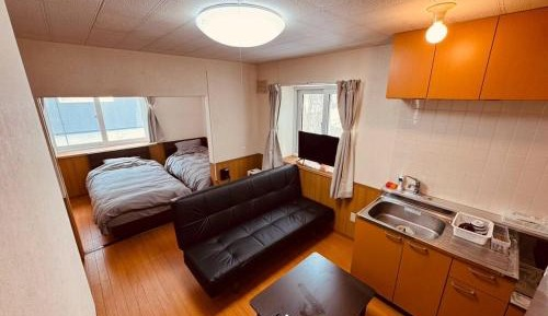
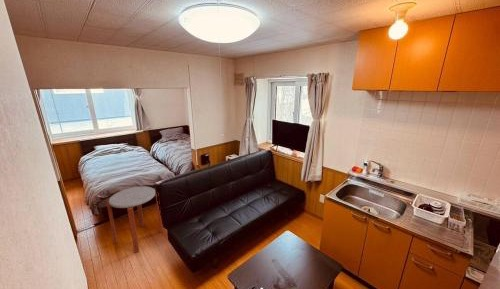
+ side table [106,185,164,254]
